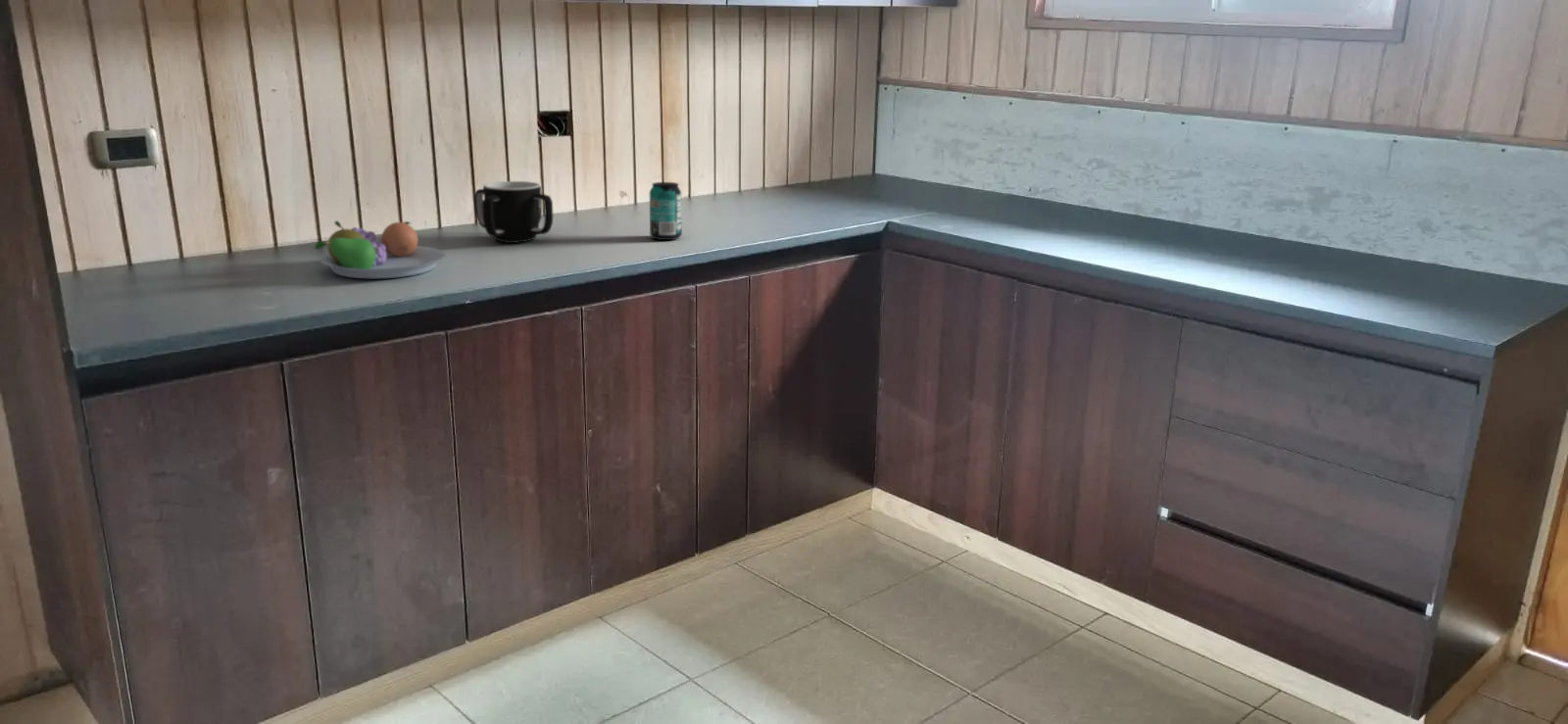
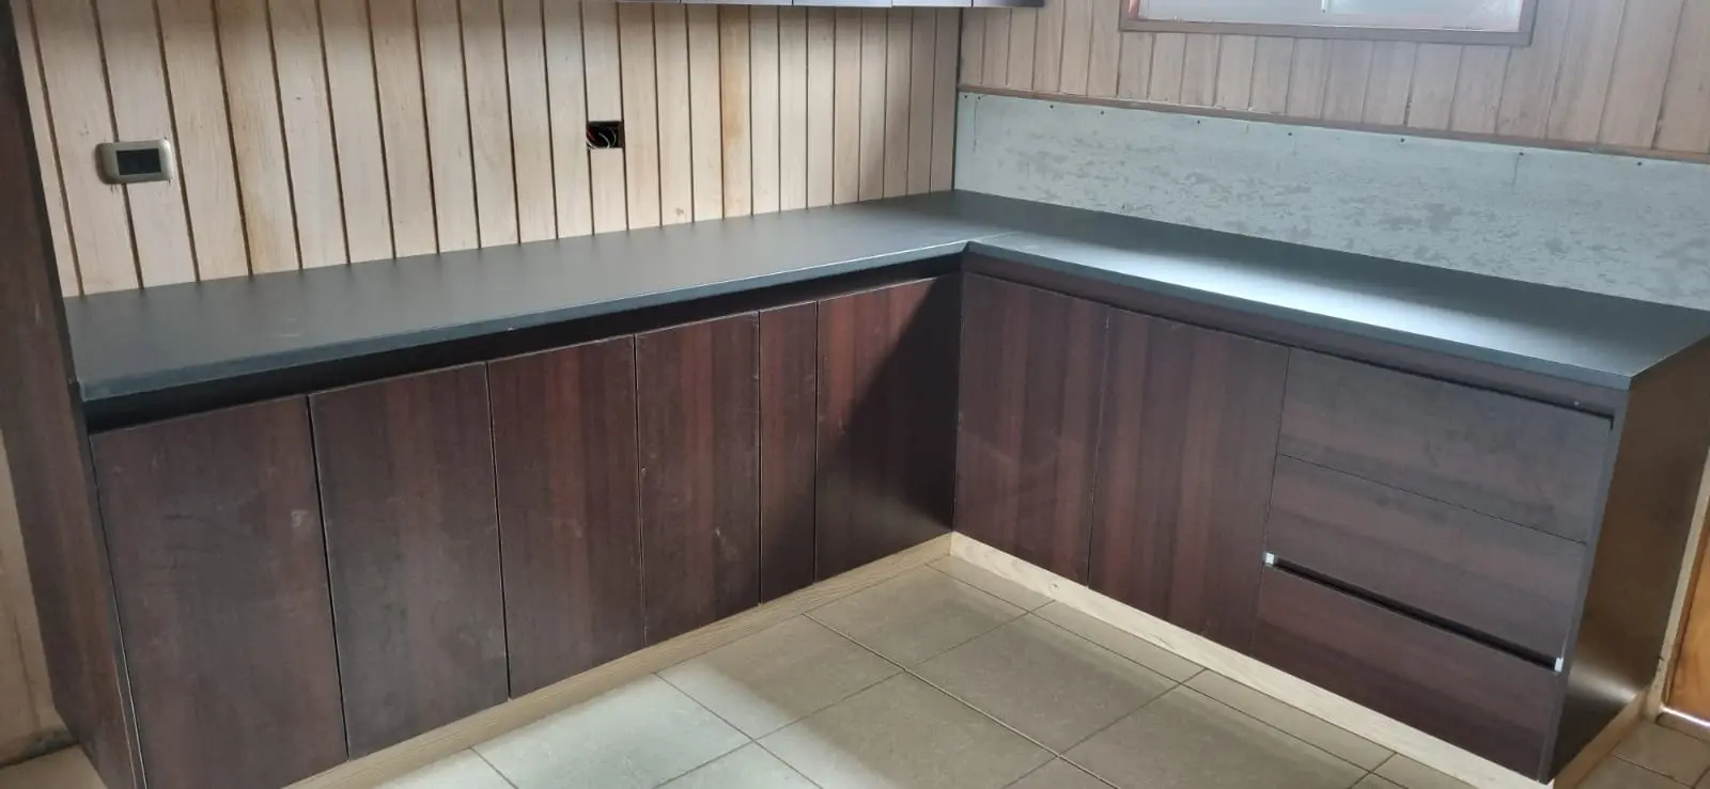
- fruit bowl [314,219,447,279]
- mug [473,180,554,244]
- beverage can [649,181,683,241]
